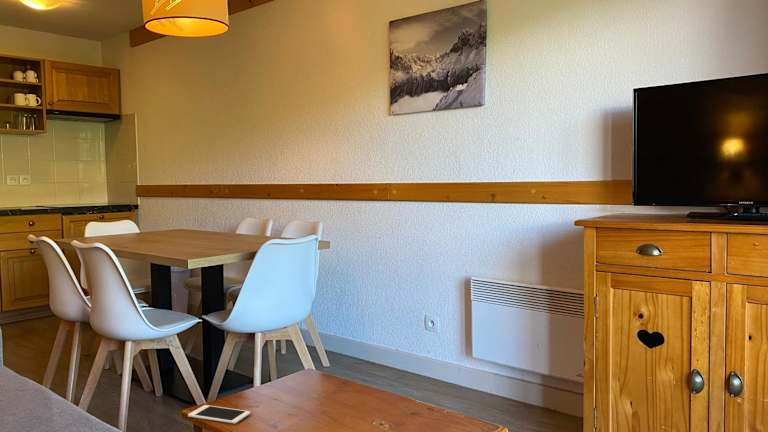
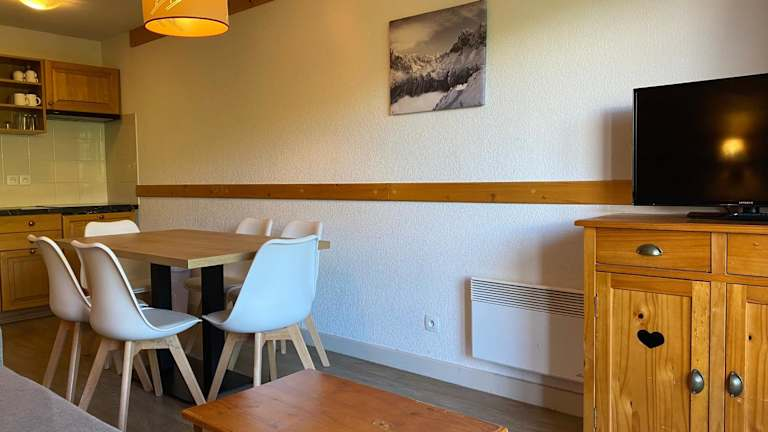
- cell phone [187,404,251,424]
